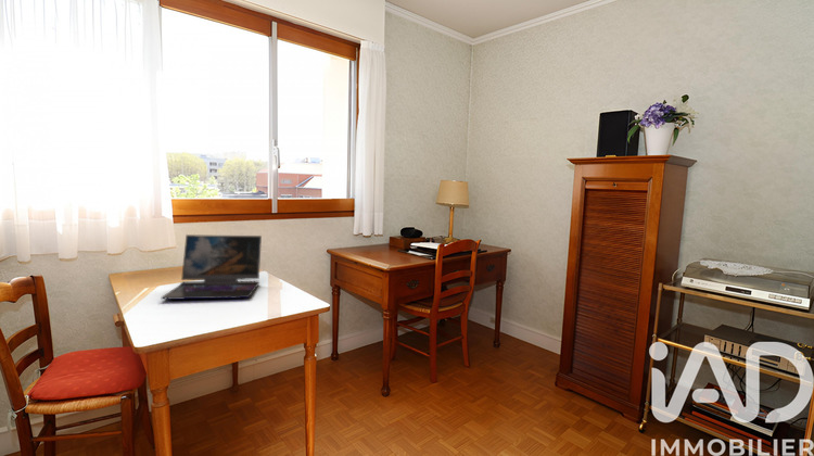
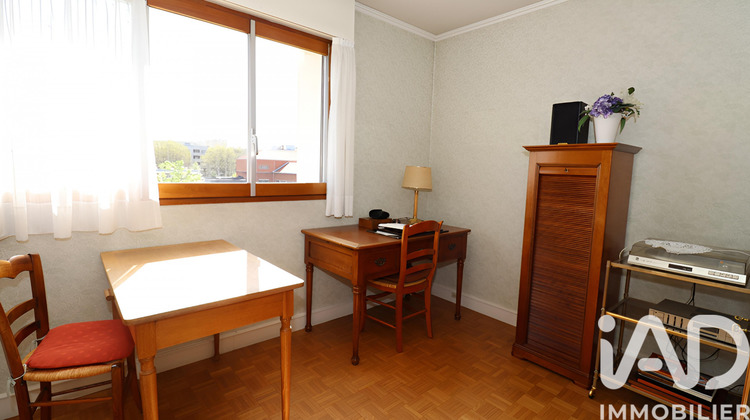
- laptop [160,233,263,301]
